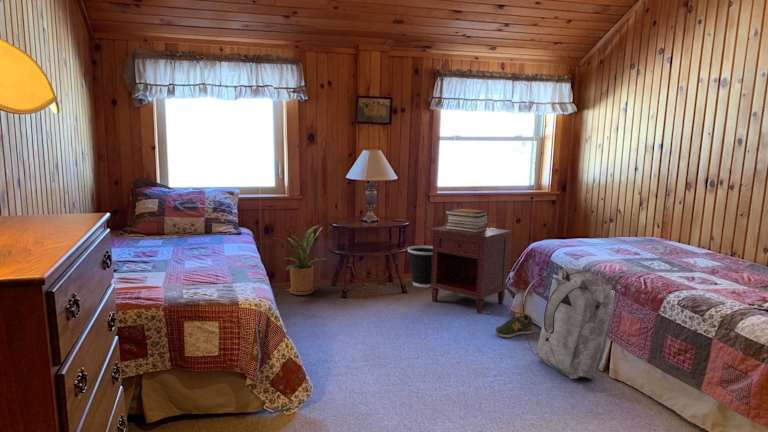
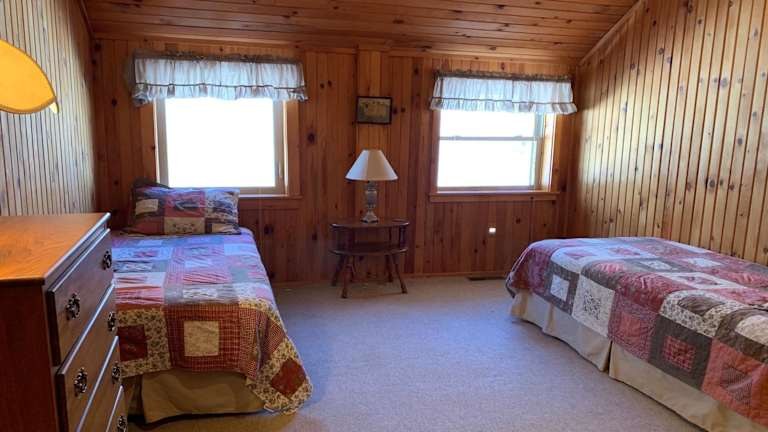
- shoe [494,312,534,339]
- backpack [519,267,615,381]
- book stack [444,207,490,232]
- wastebasket [406,245,433,288]
- nightstand [429,225,513,314]
- house plant [274,223,327,296]
